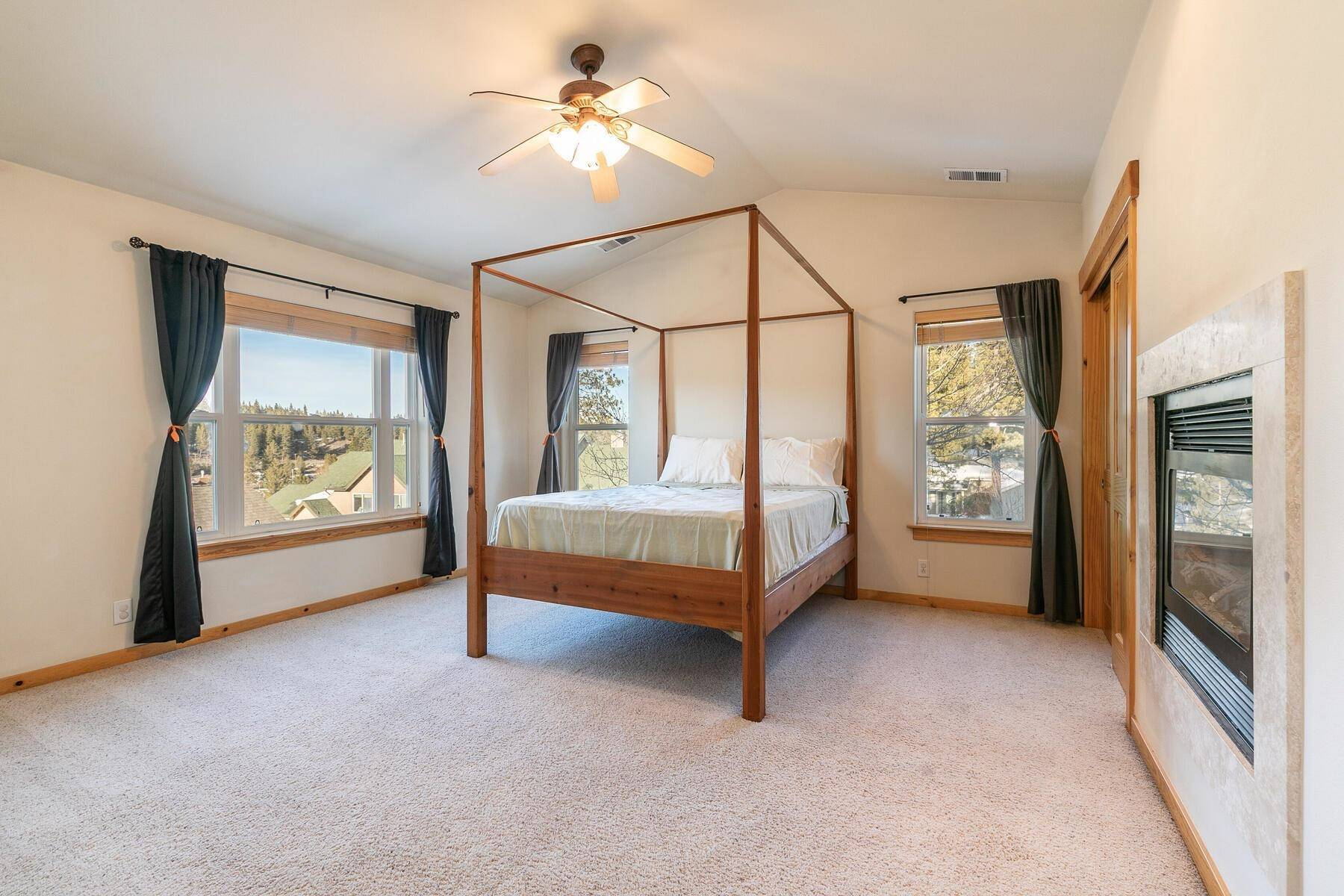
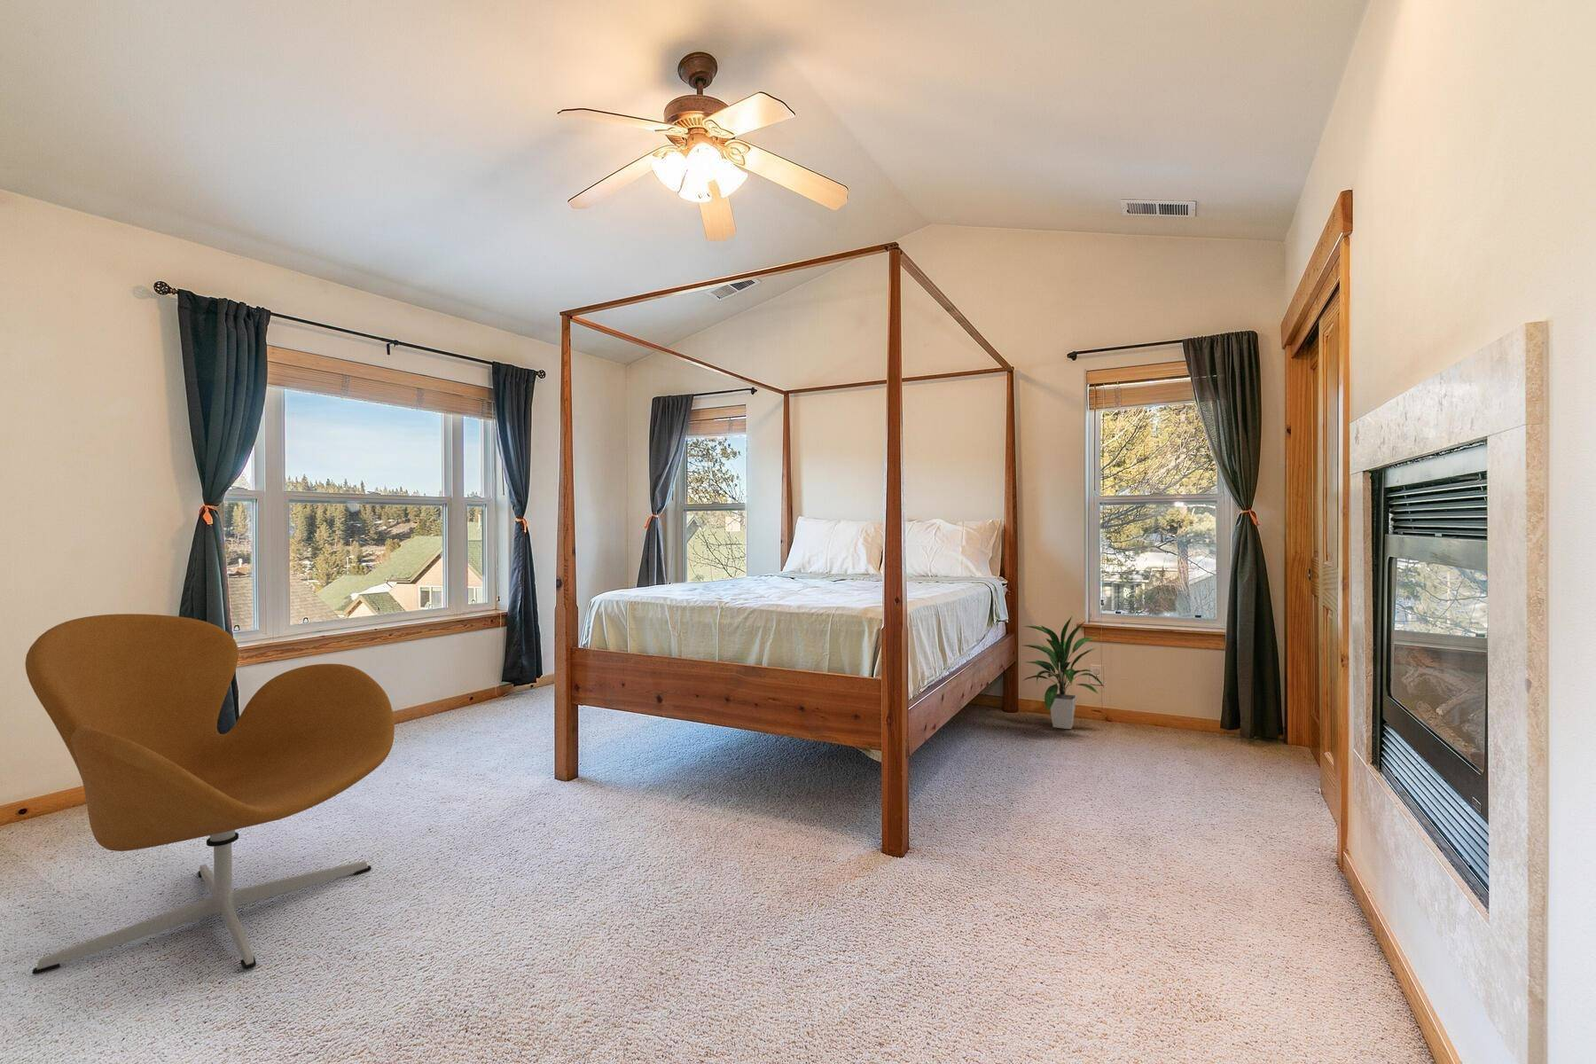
+ indoor plant [1022,615,1104,730]
+ armchair [24,613,395,975]
